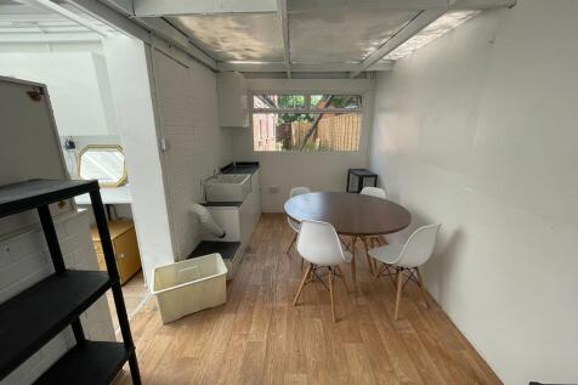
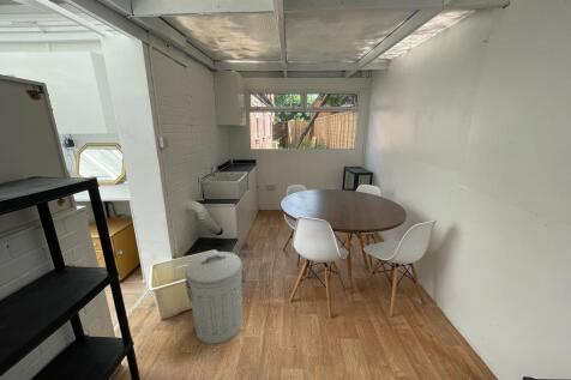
+ trash can [184,251,246,345]
